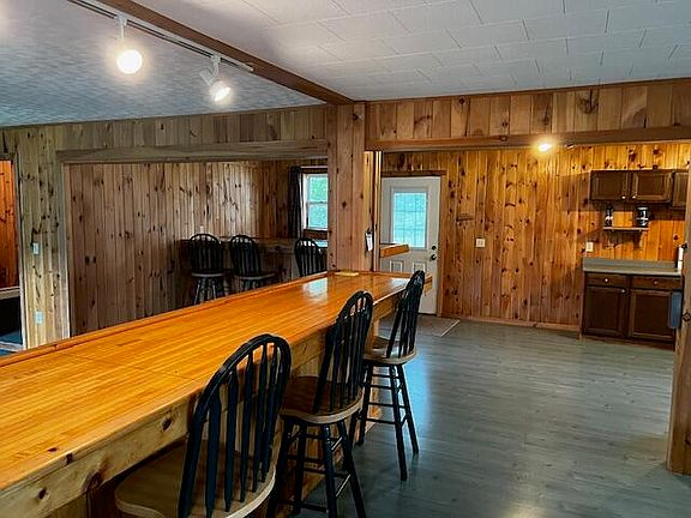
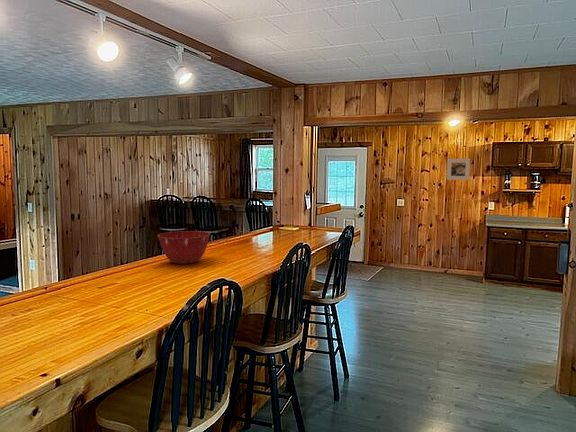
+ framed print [446,158,471,181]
+ mixing bowl [157,230,211,265]
